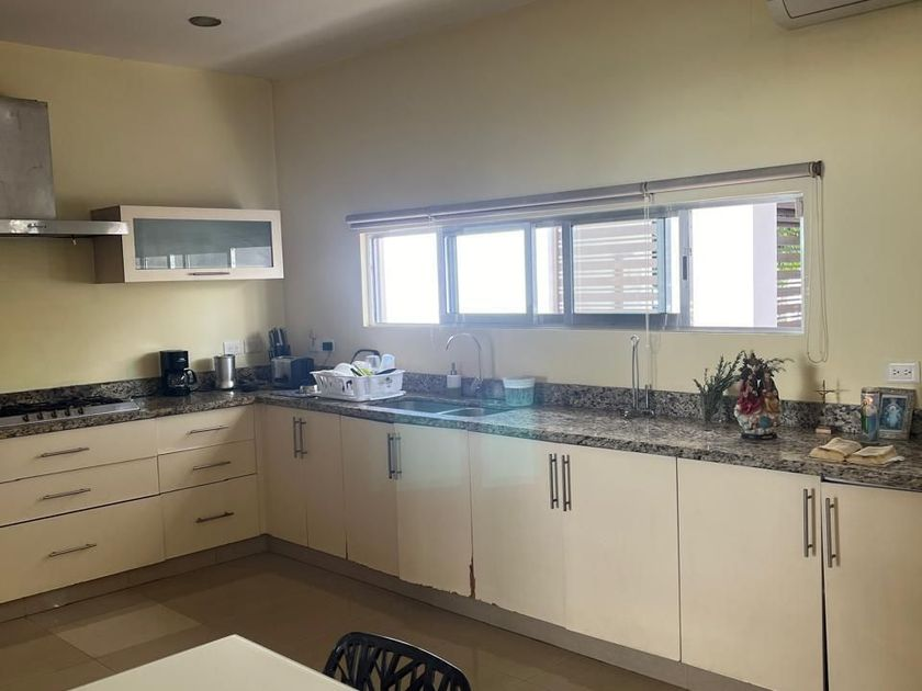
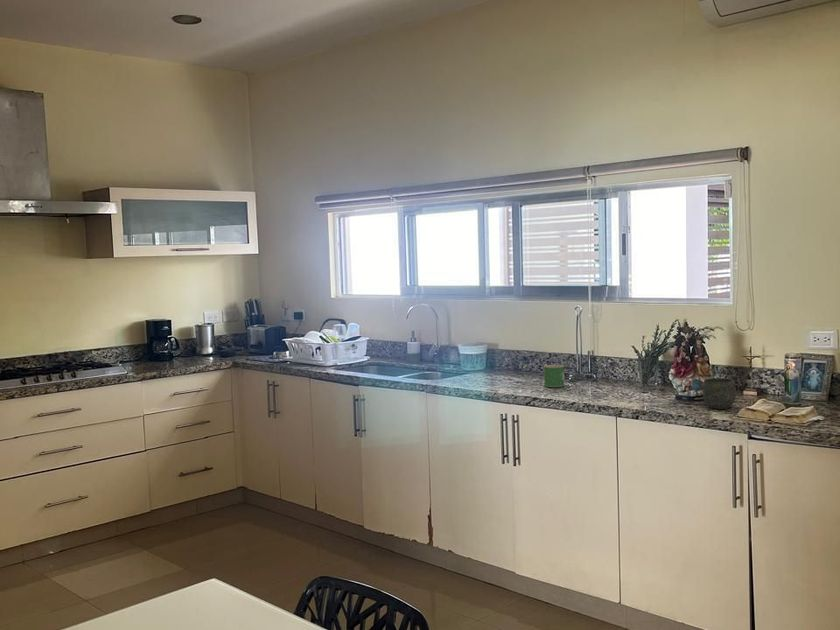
+ mug [702,377,736,410]
+ mug [543,364,566,388]
